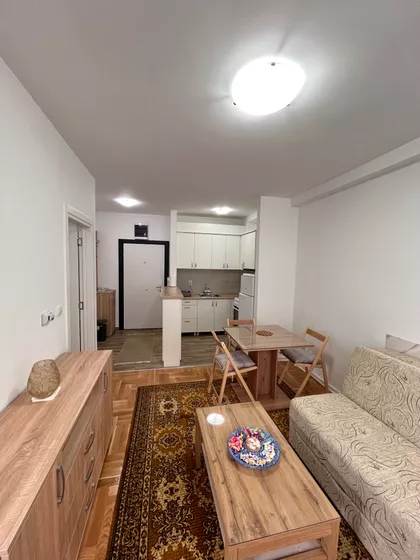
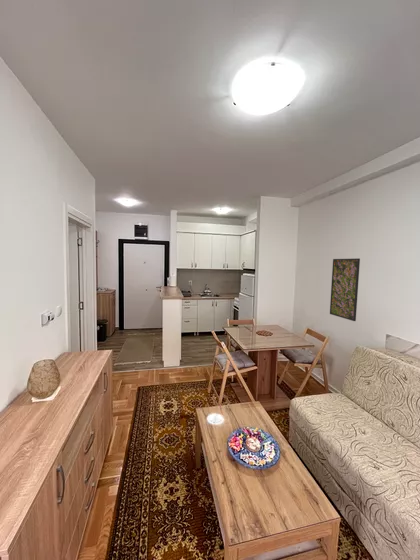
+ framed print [329,257,361,322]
